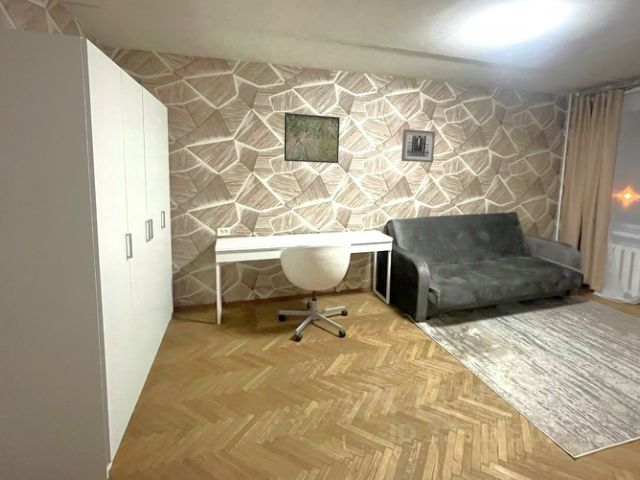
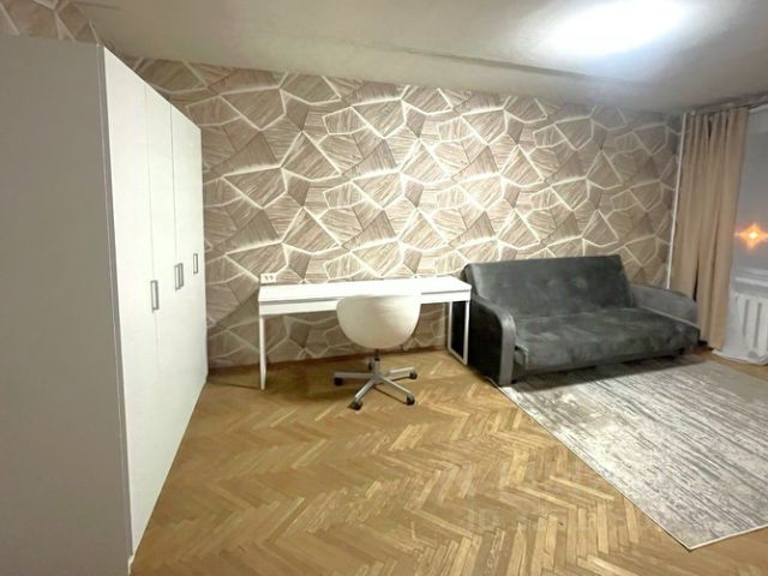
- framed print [283,112,341,164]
- wall art [400,128,436,163]
